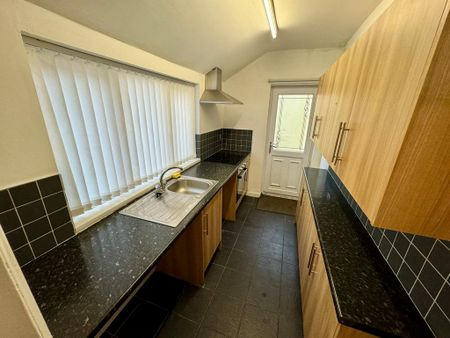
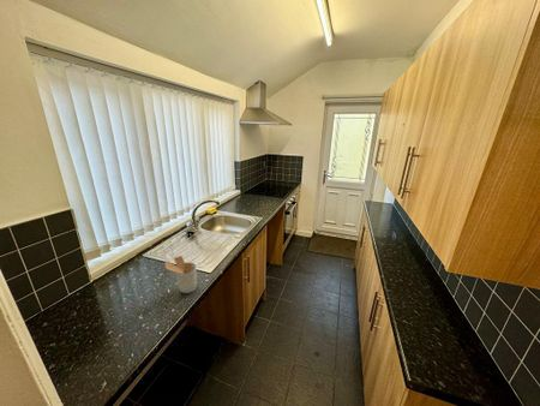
+ utensil holder [163,255,198,294]
